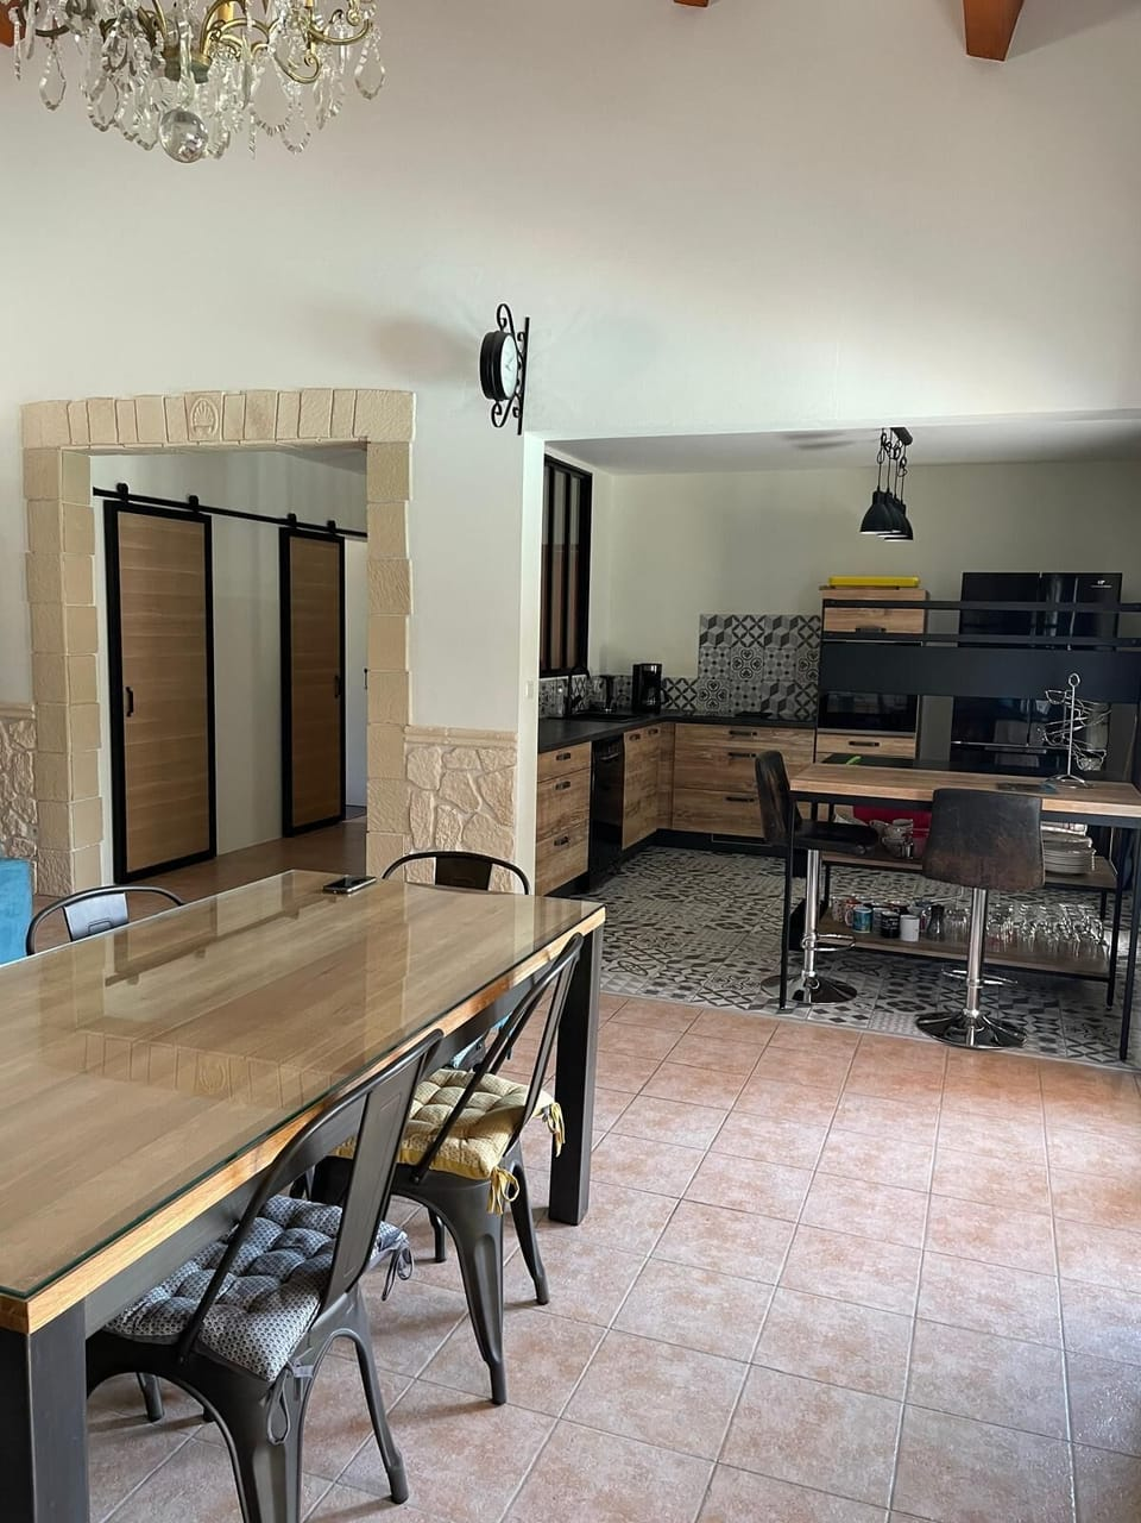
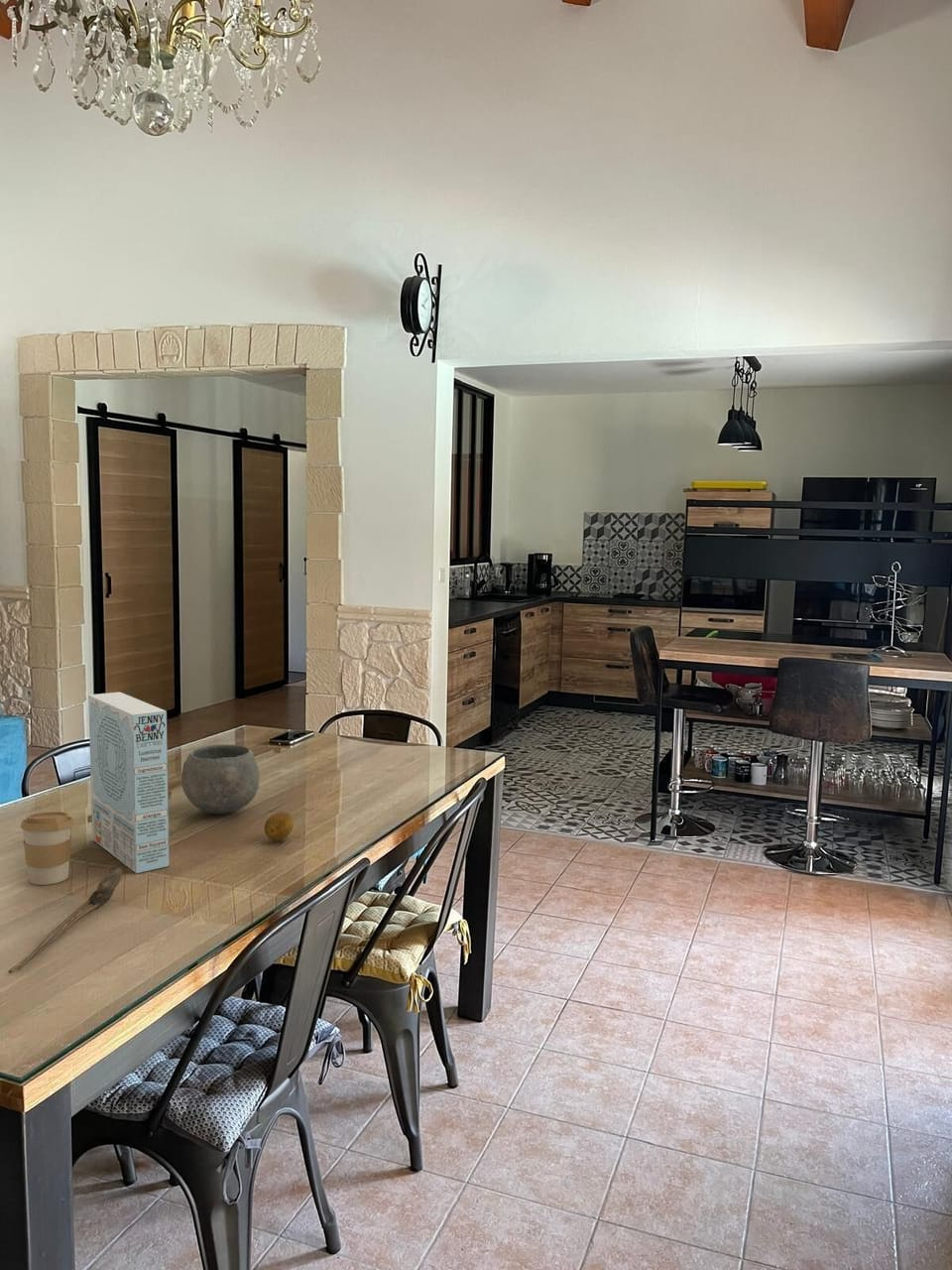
+ cereal box [87,692,171,874]
+ coffee cup [20,811,74,886]
+ fruit [264,811,295,841]
+ spoon [7,867,123,974]
+ bowl [180,744,260,815]
